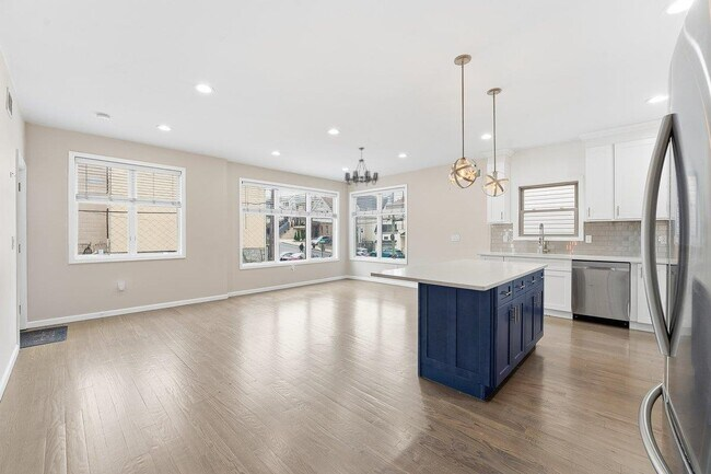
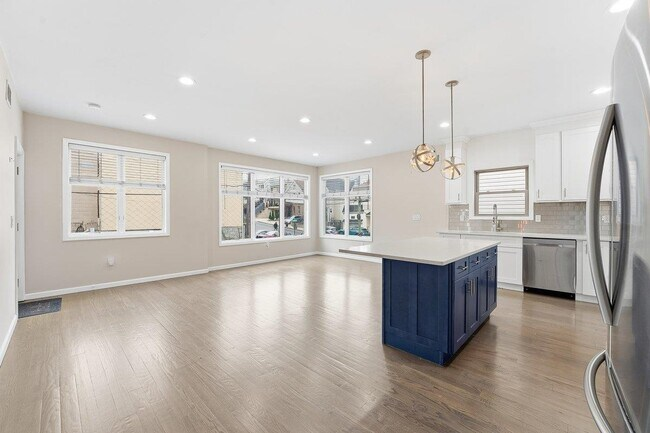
- chandelier [343,147,380,187]
